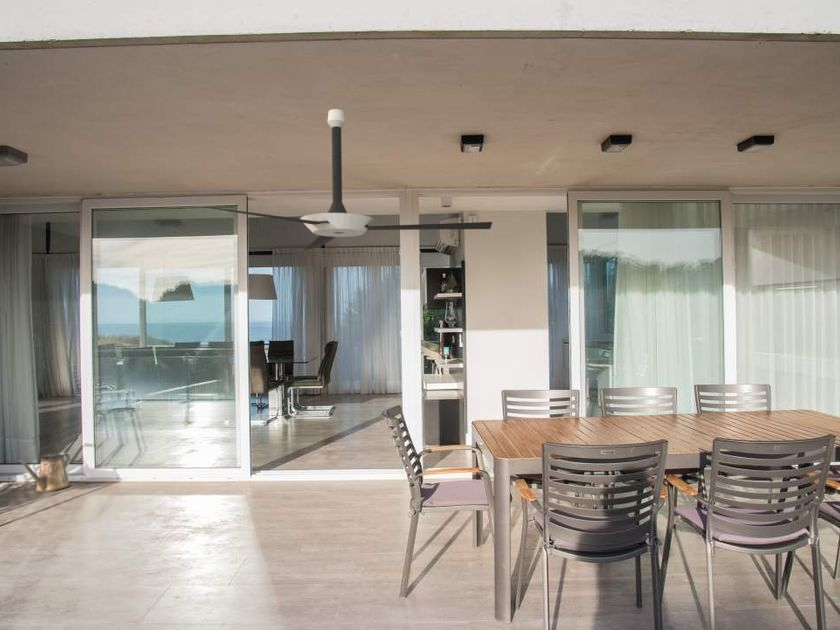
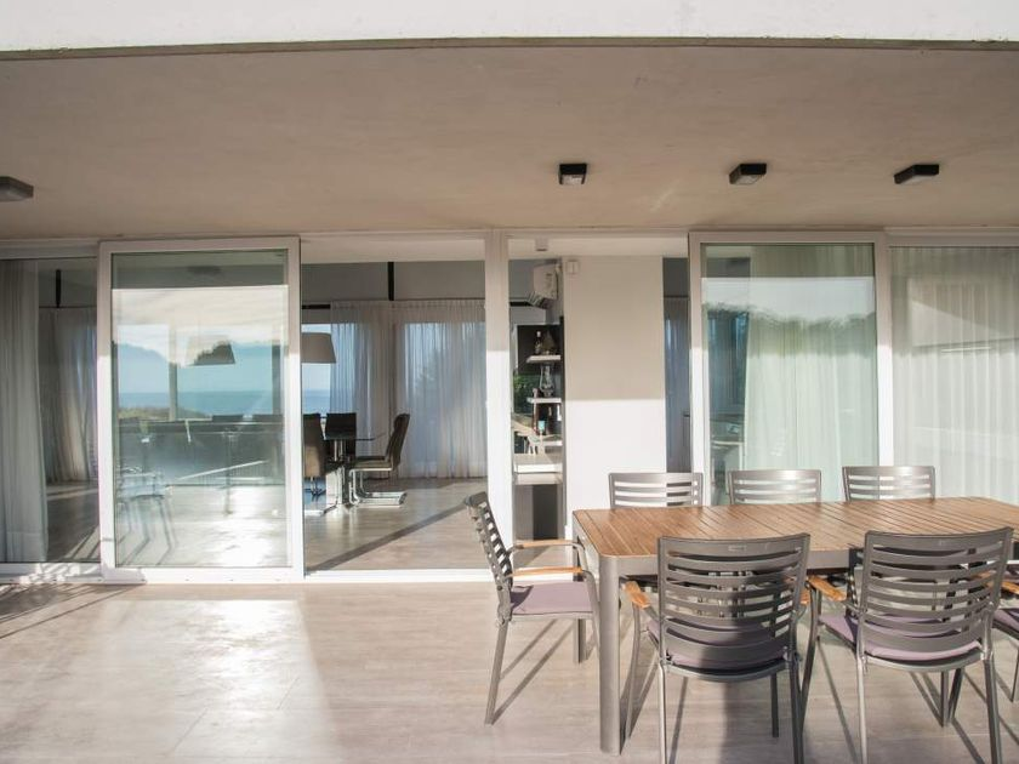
- ceiling fan [203,108,493,251]
- watering can [17,452,72,493]
